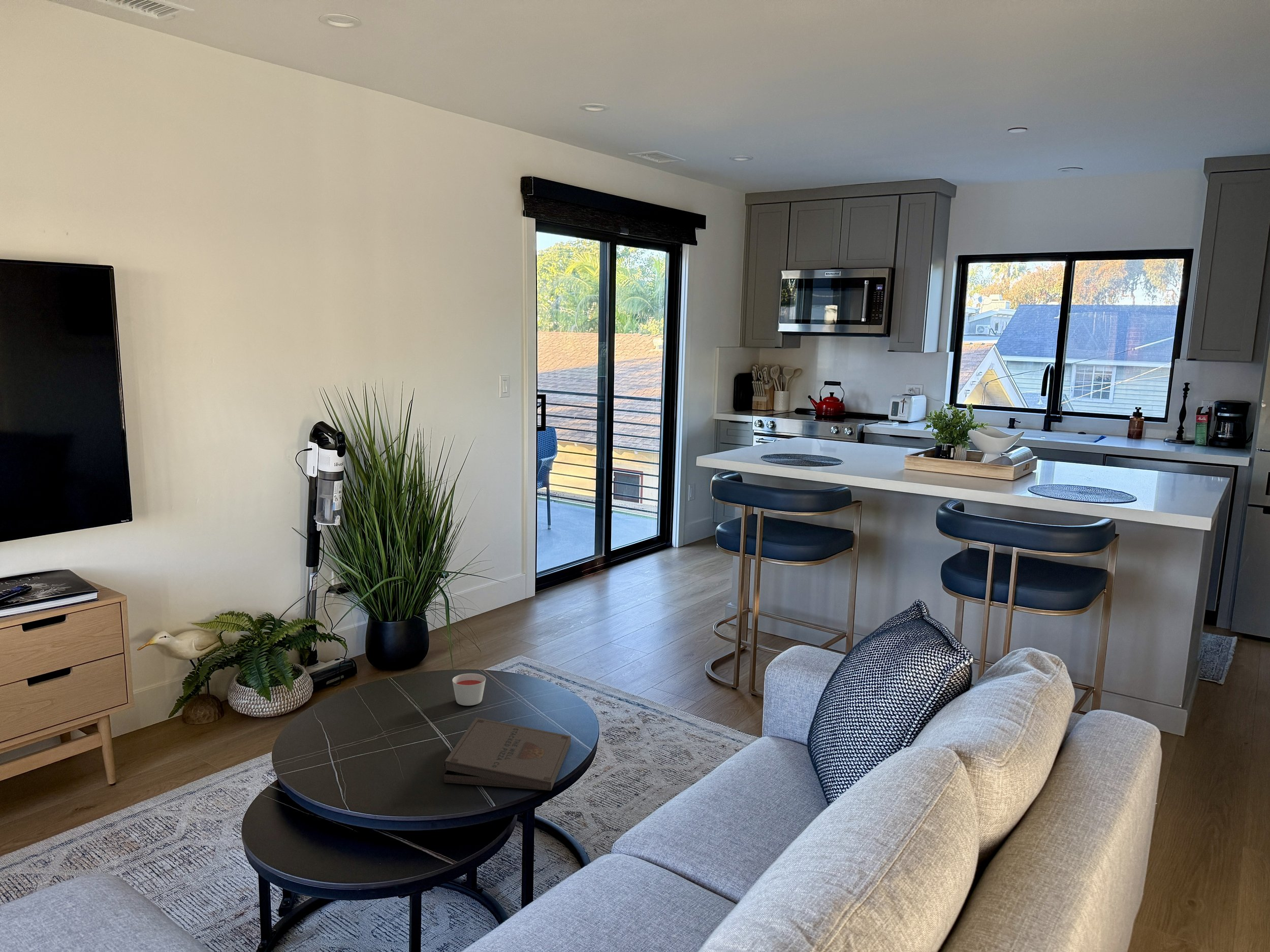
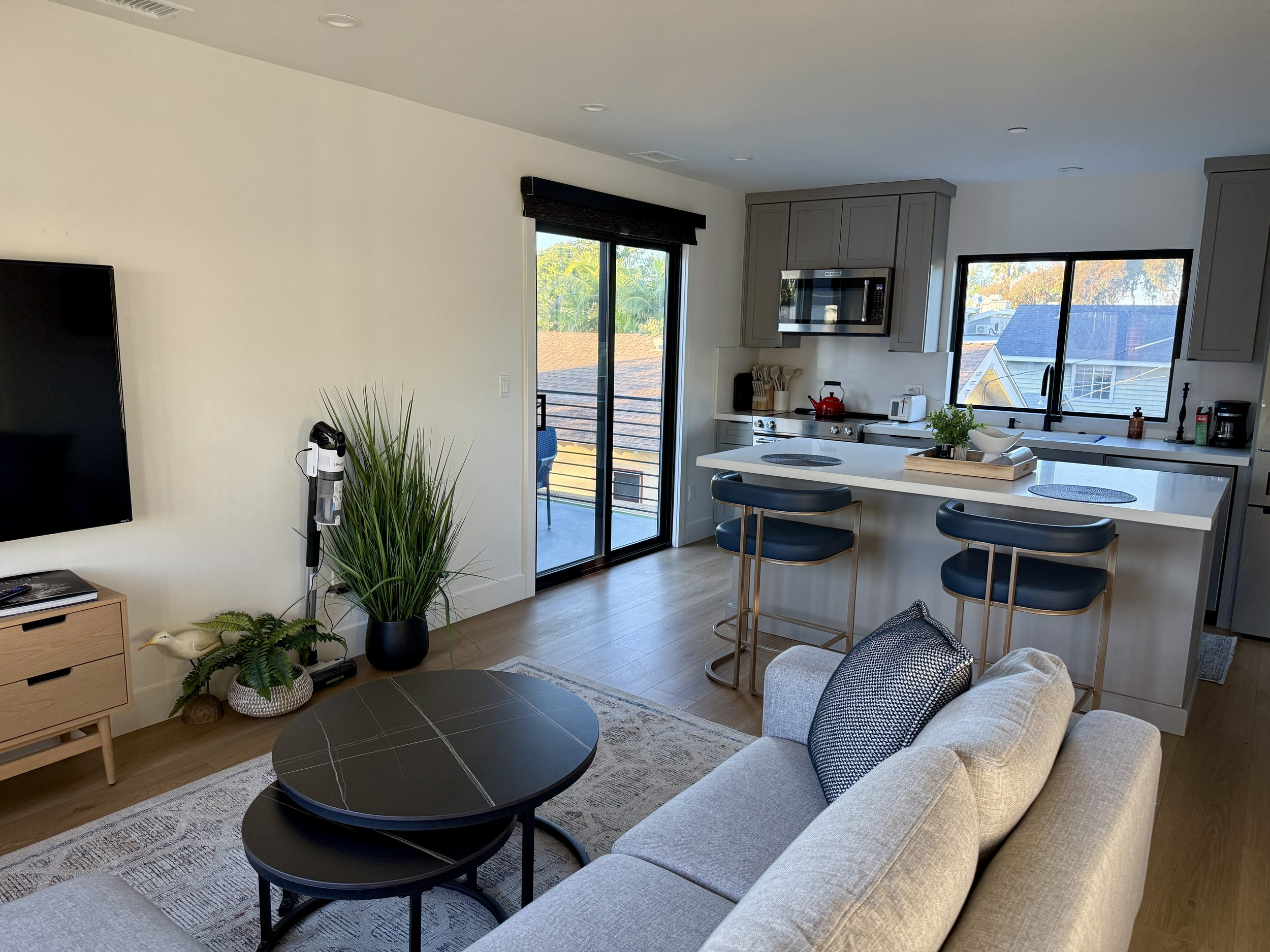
- pizza box [443,717,571,791]
- candle [452,673,486,706]
